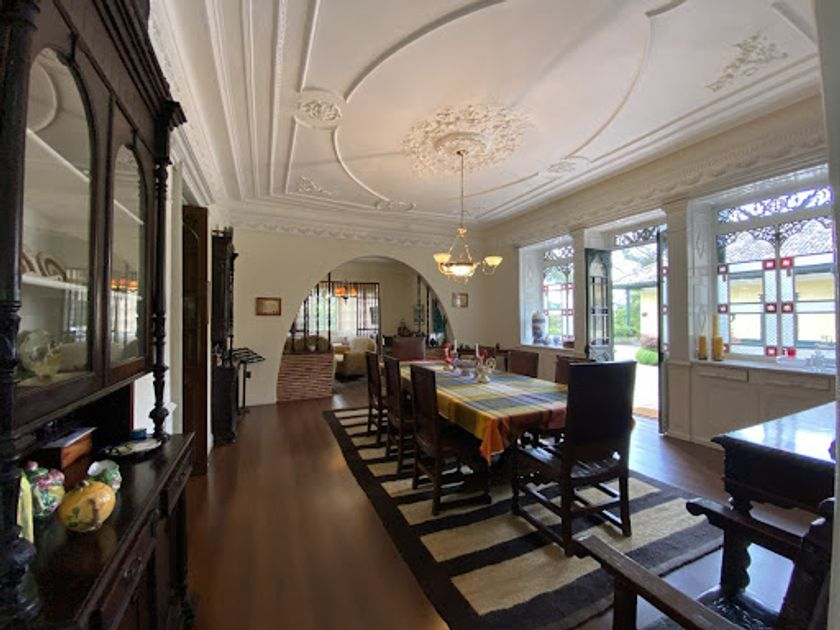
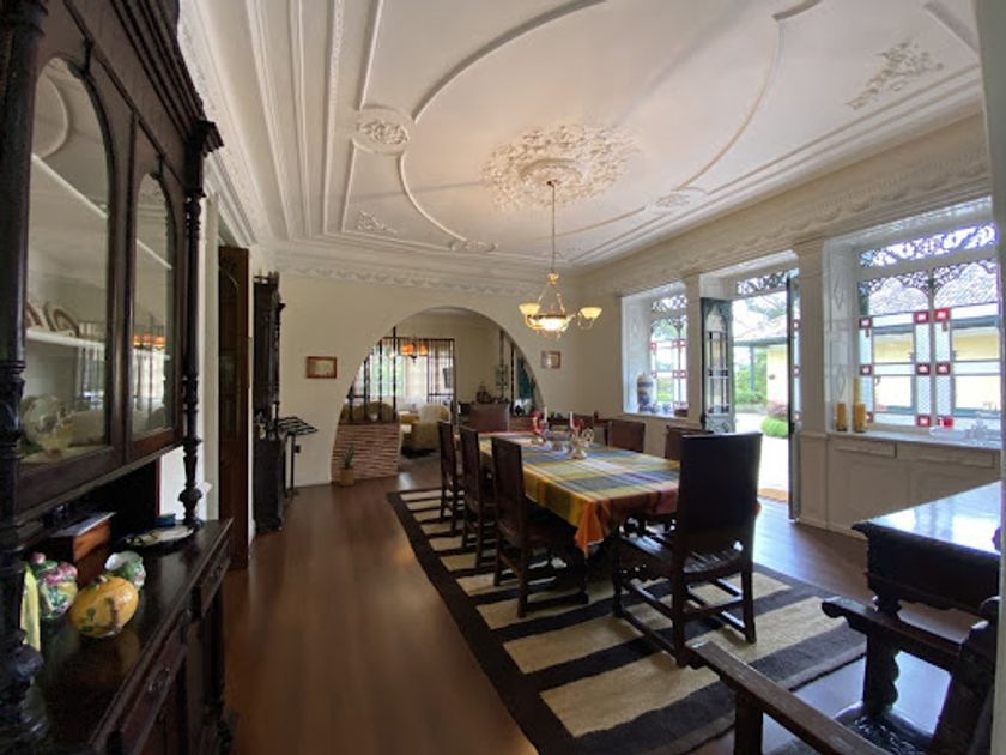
+ house plant [329,441,365,488]
